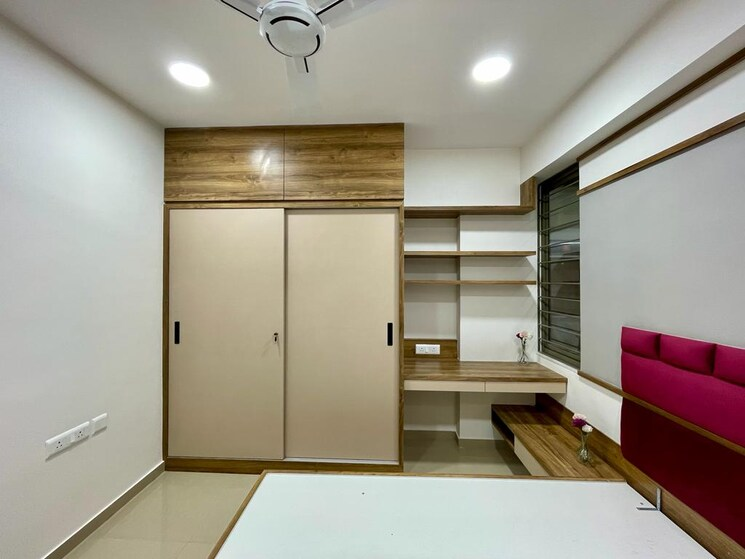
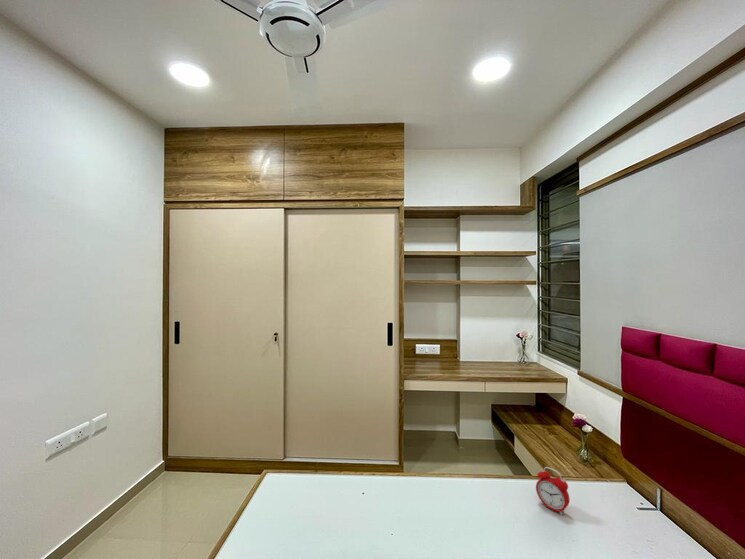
+ alarm clock [535,466,570,516]
